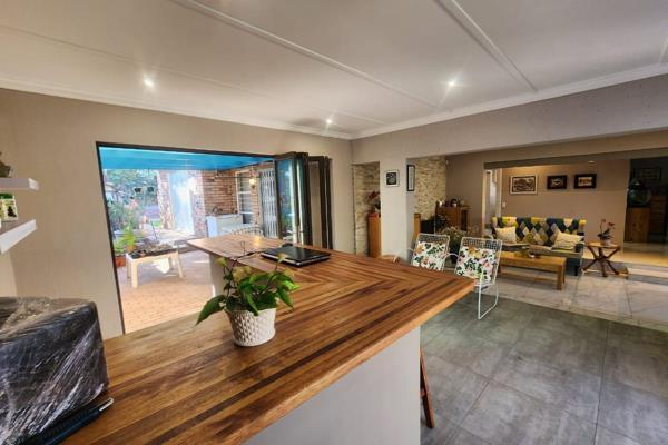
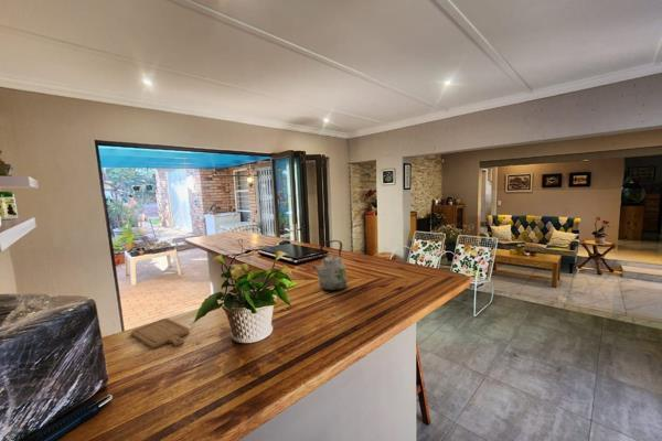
+ chopping board [130,318,191,349]
+ kettle [311,239,349,292]
